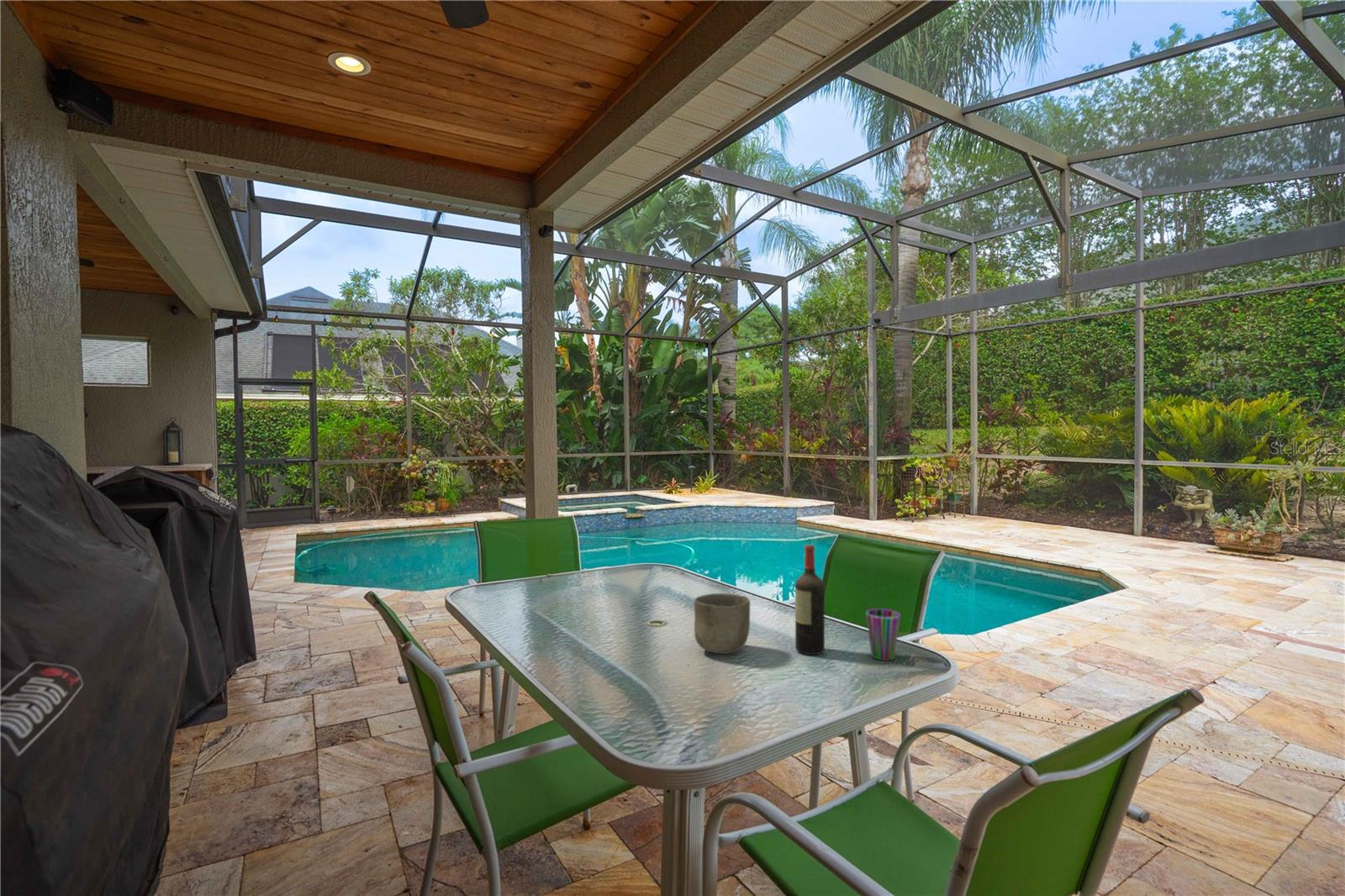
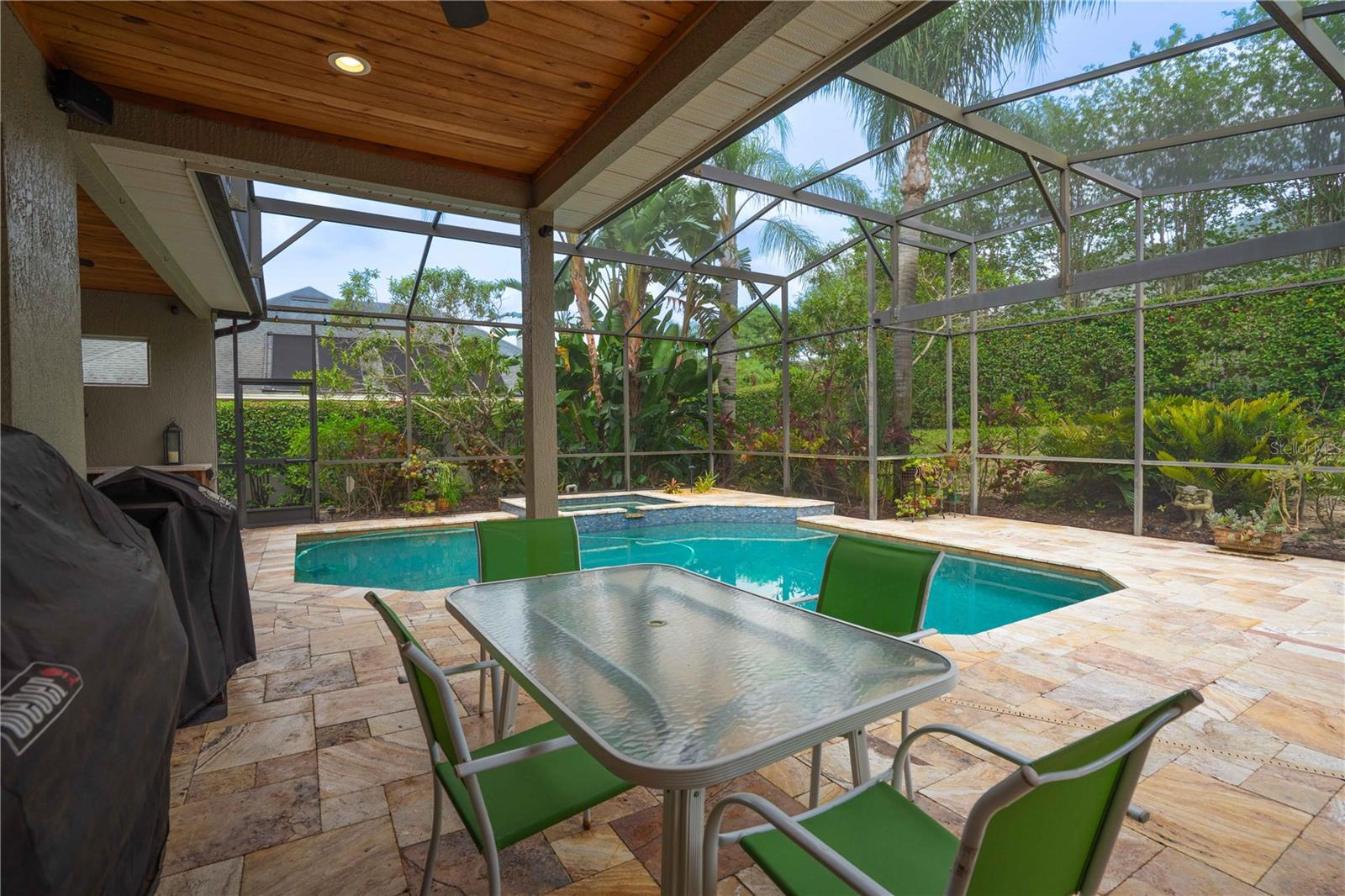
- wine bottle [794,544,825,656]
- cup [865,608,901,661]
- bowl [694,593,751,655]
